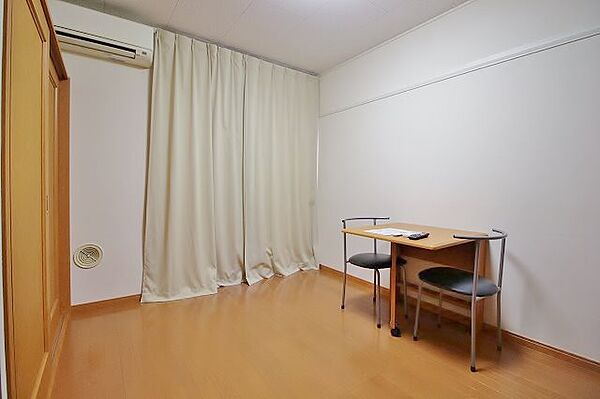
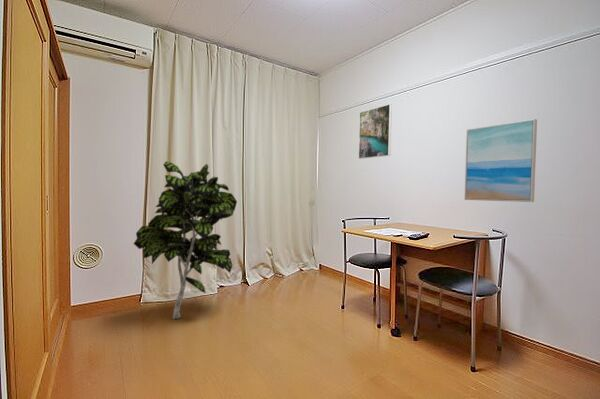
+ wall art [464,118,538,203]
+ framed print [358,103,393,160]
+ indoor plant [132,160,238,320]
